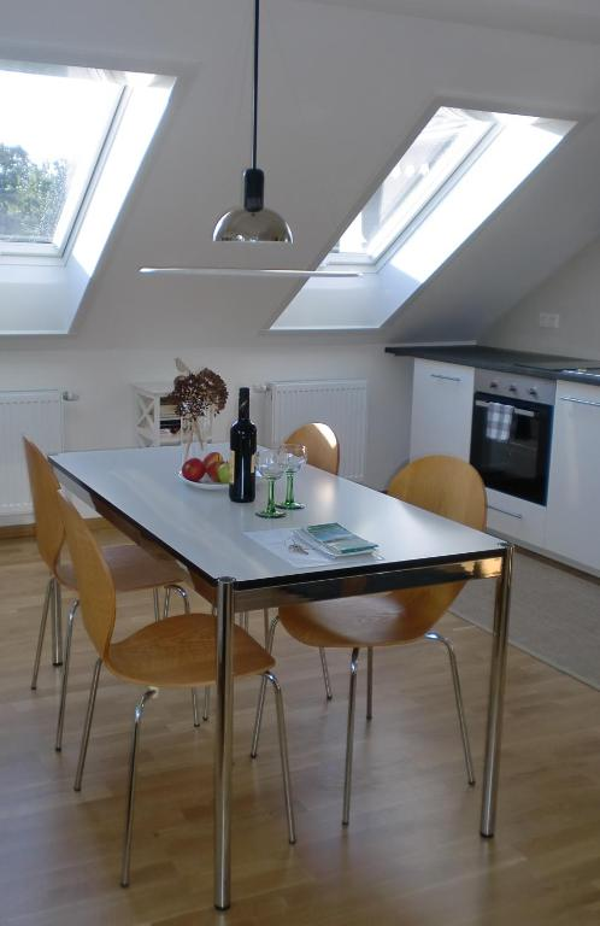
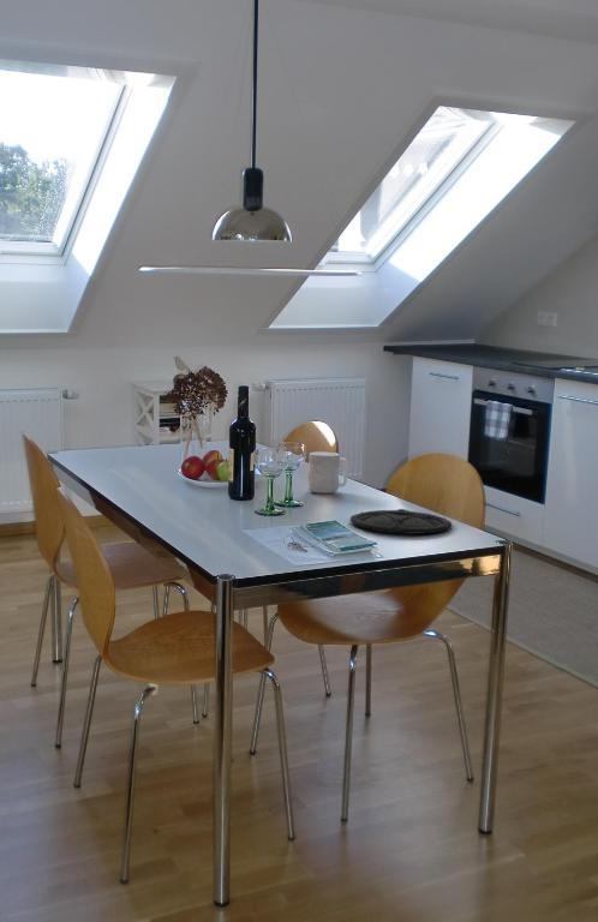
+ plate [349,508,453,535]
+ mug [307,450,349,495]
